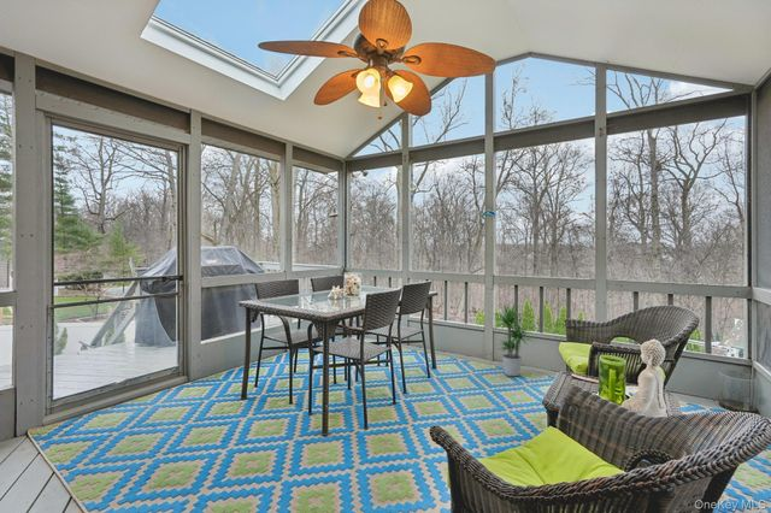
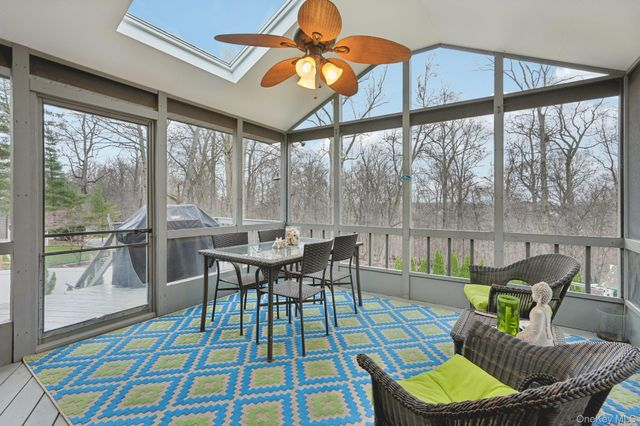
- potted plant [489,302,537,377]
